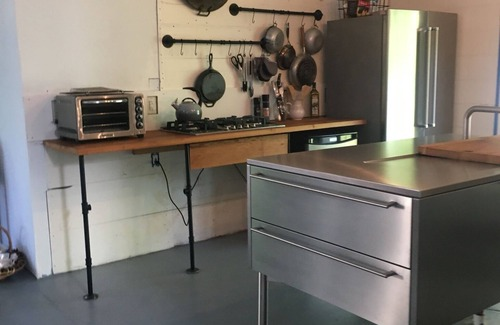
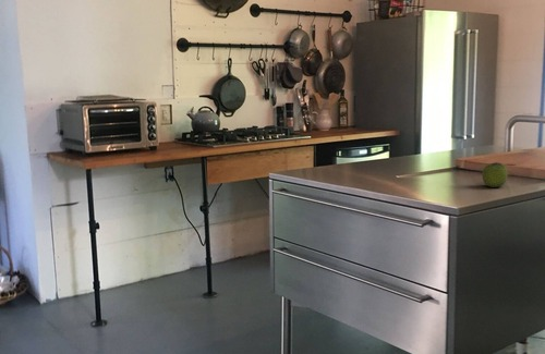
+ apple [482,161,509,188]
